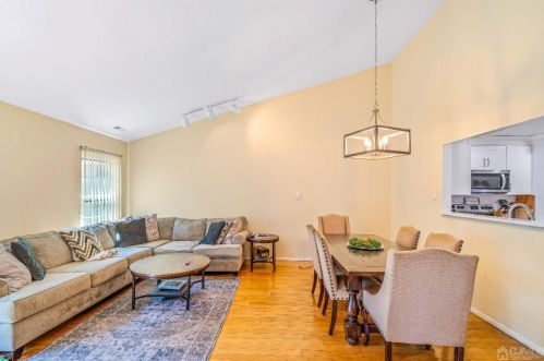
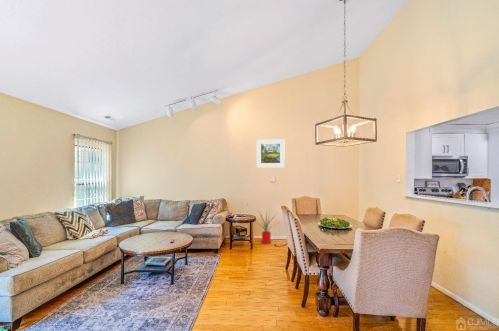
+ house plant [253,207,280,245]
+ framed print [256,138,286,168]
